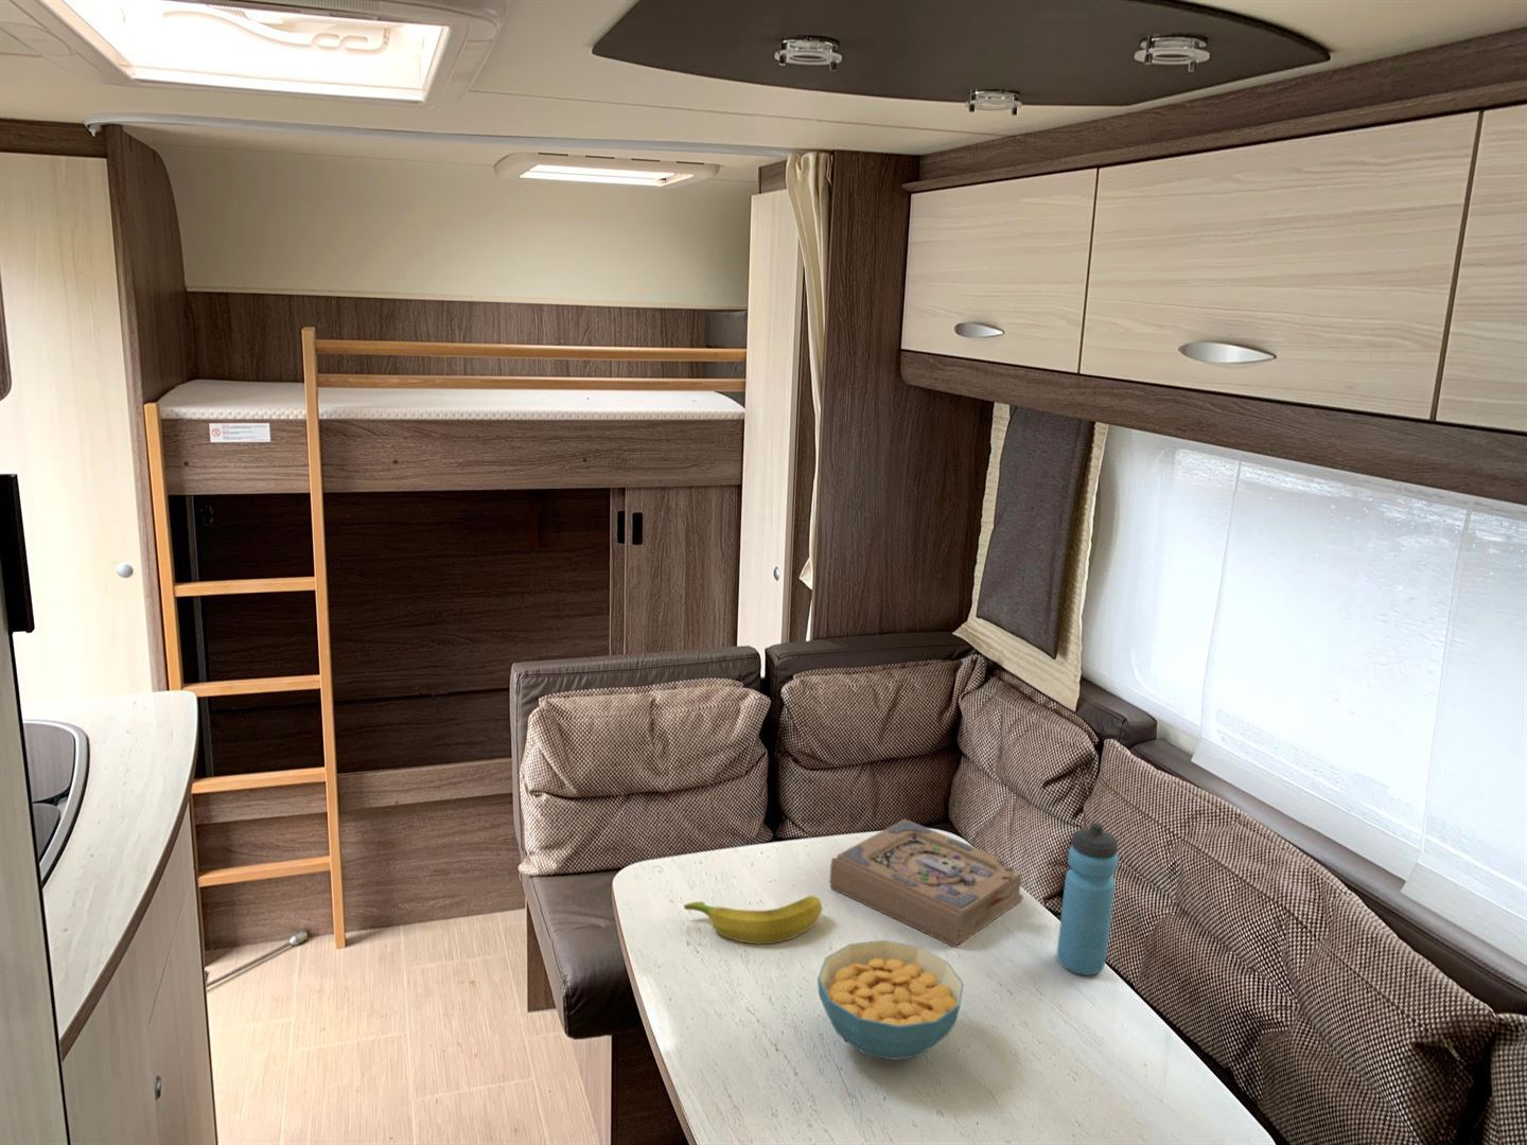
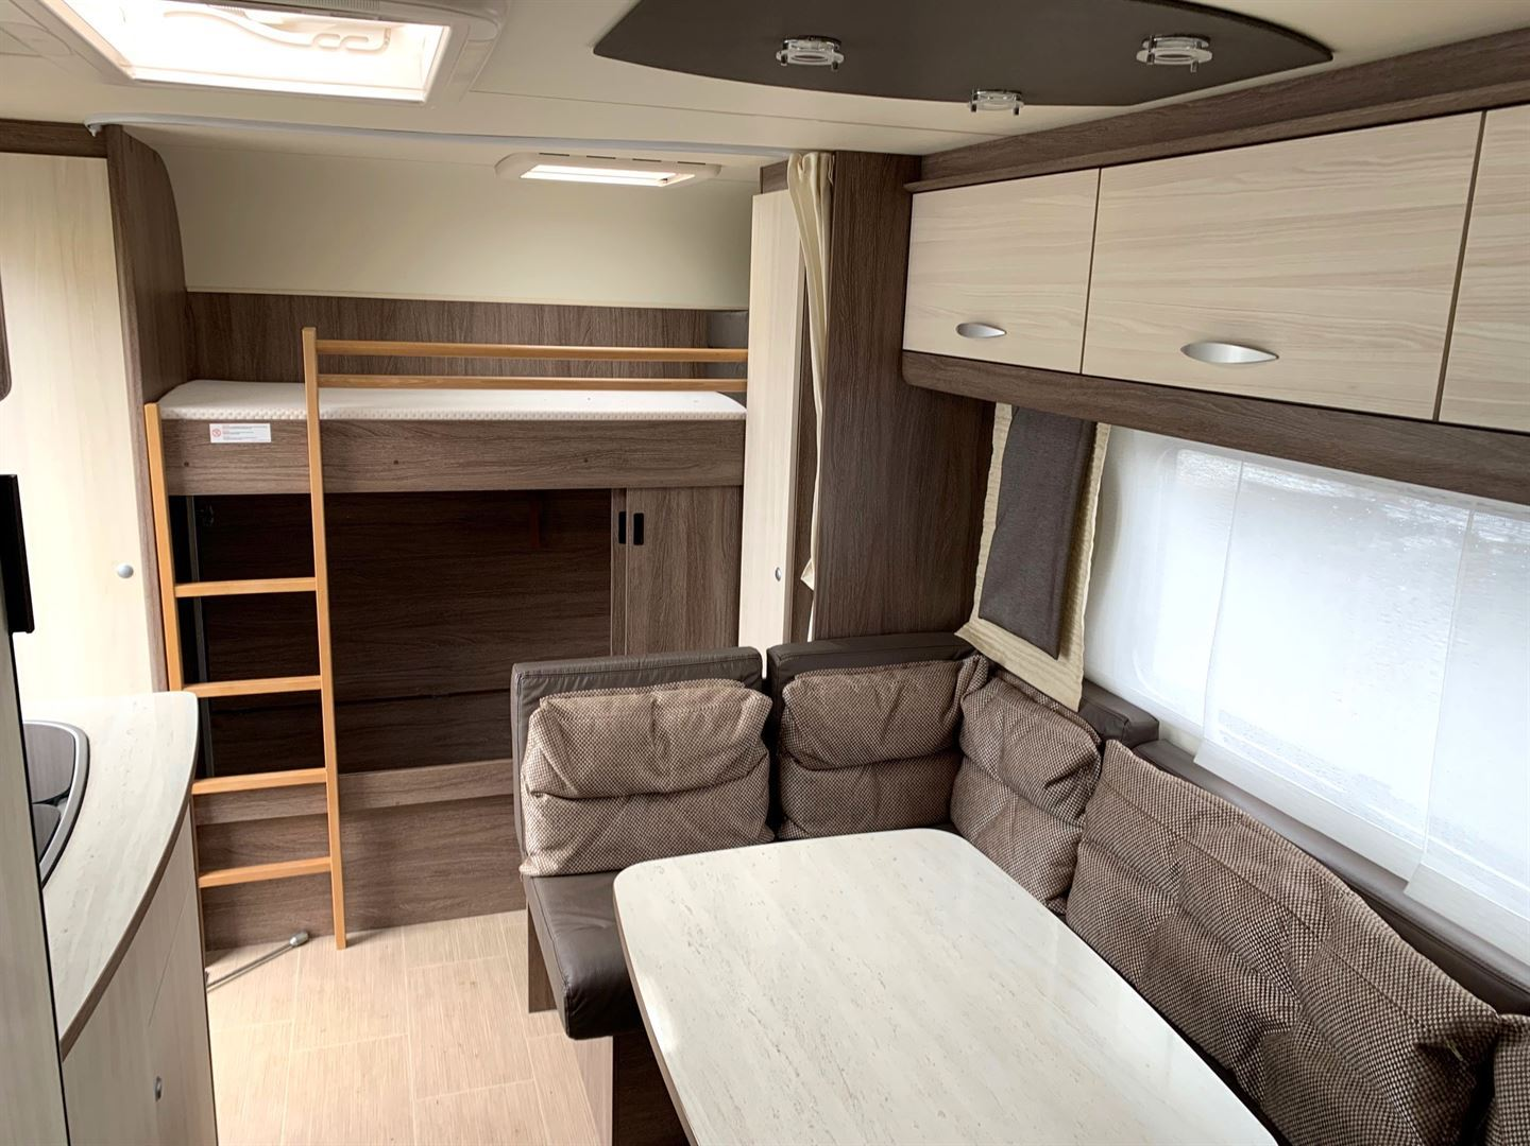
- book [830,819,1024,949]
- cereal bowl [816,939,965,1061]
- banana [683,895,822,944]
- water bottle [1056,821,1119,977]
